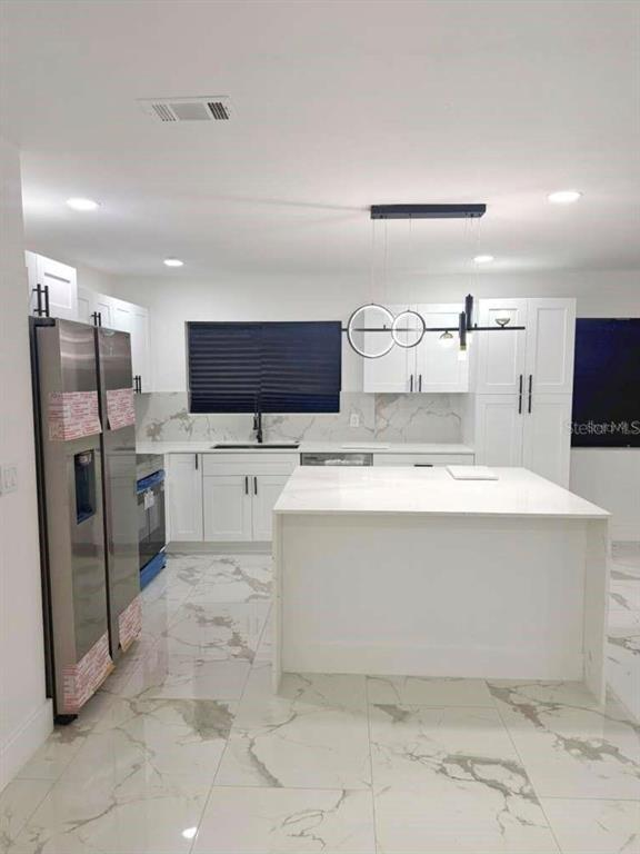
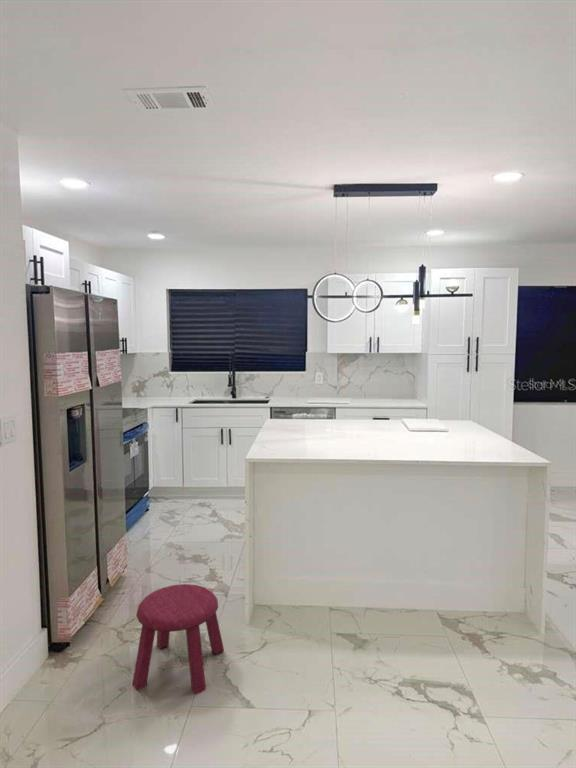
+ stool [131,583,225,695]
